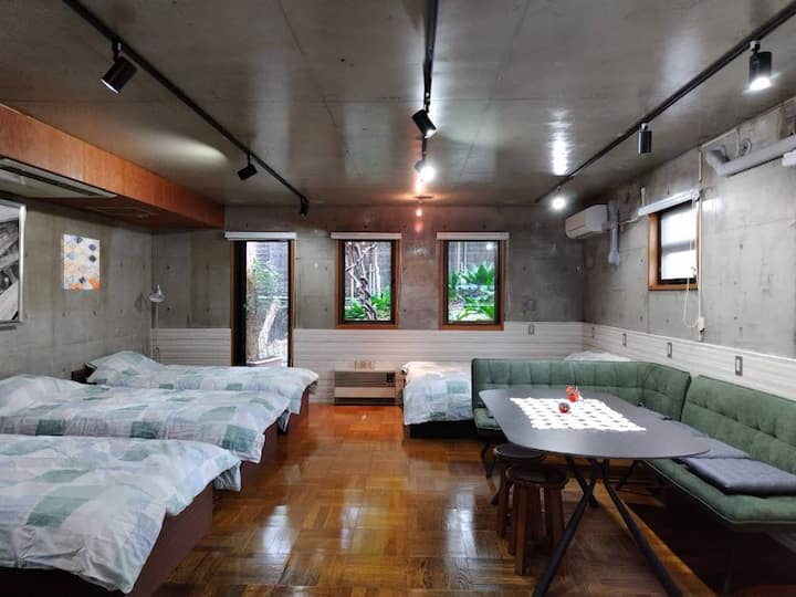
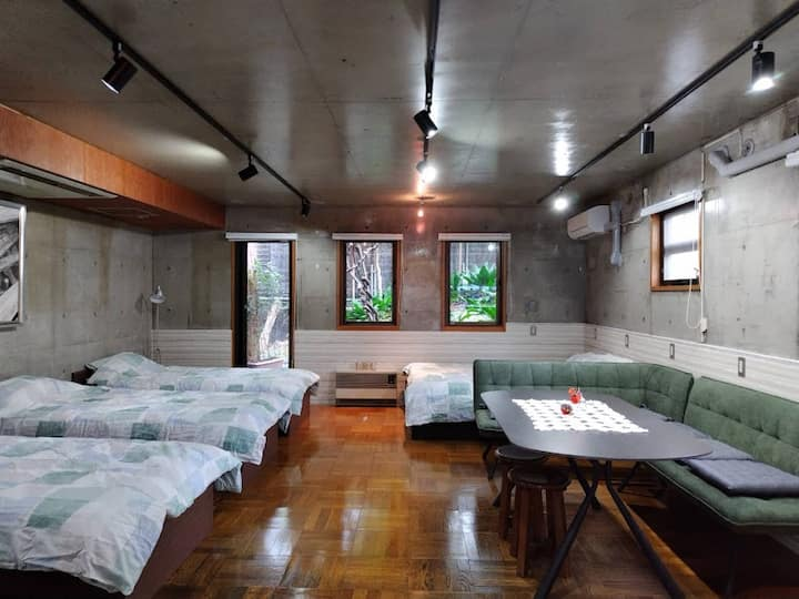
- wall art [60,233,101,291]
